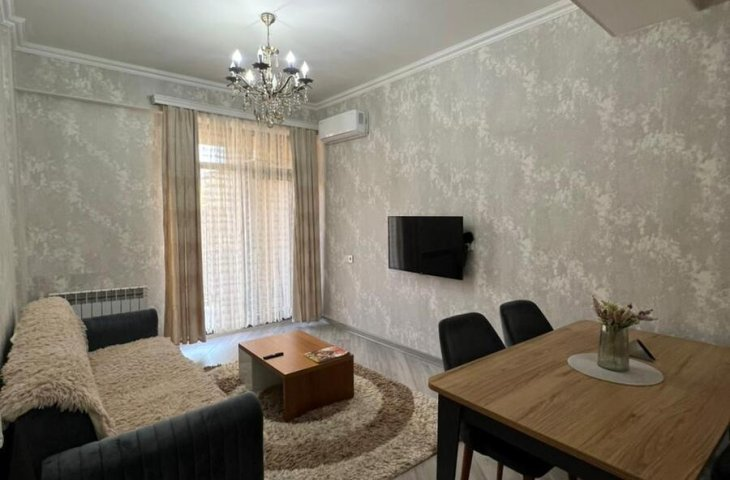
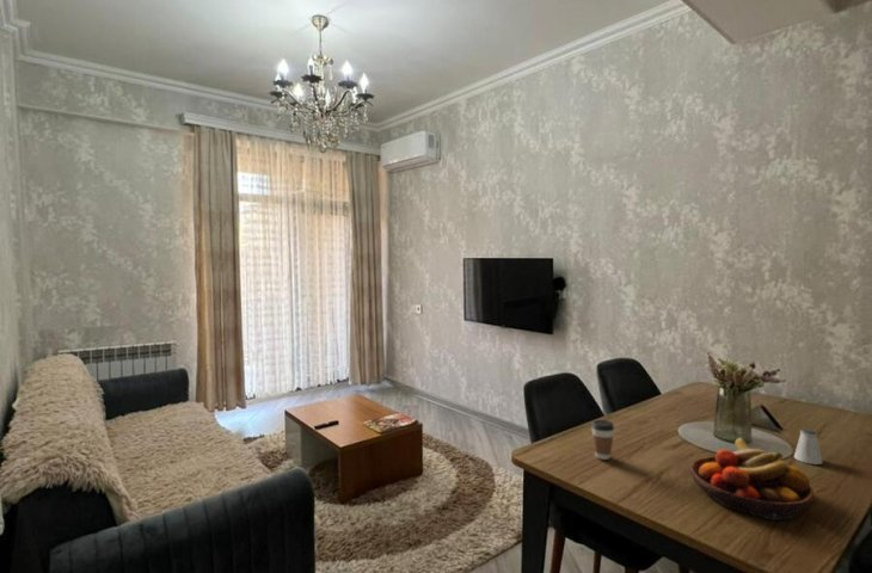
+ coffee cup [590,419,615,461]
+ saltshaker [793,427,824,466]
+ fruit bowl [689,437,816,522]
